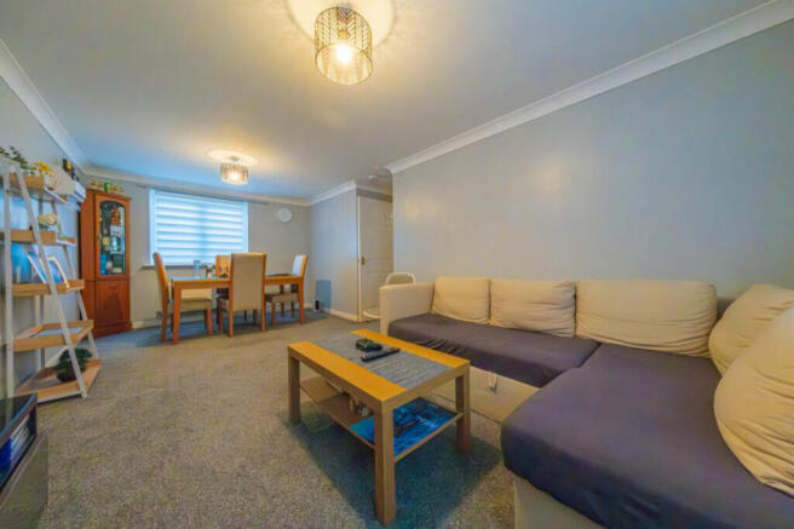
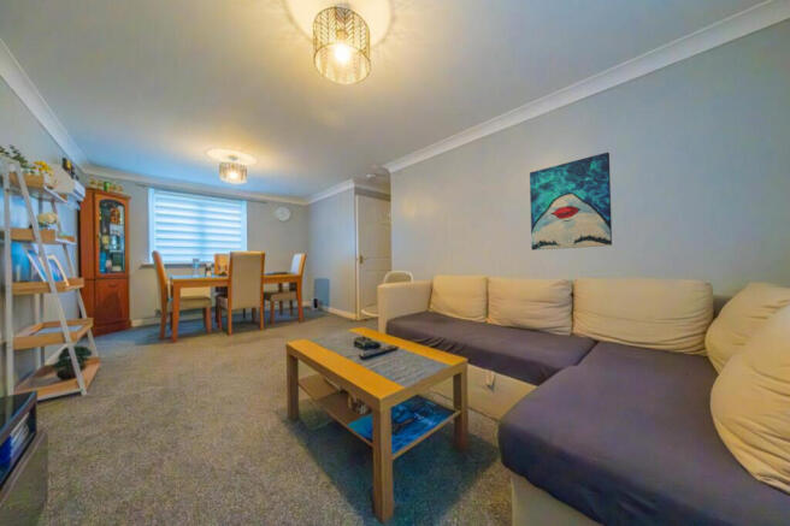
+ wall art [529,152,613,252]
